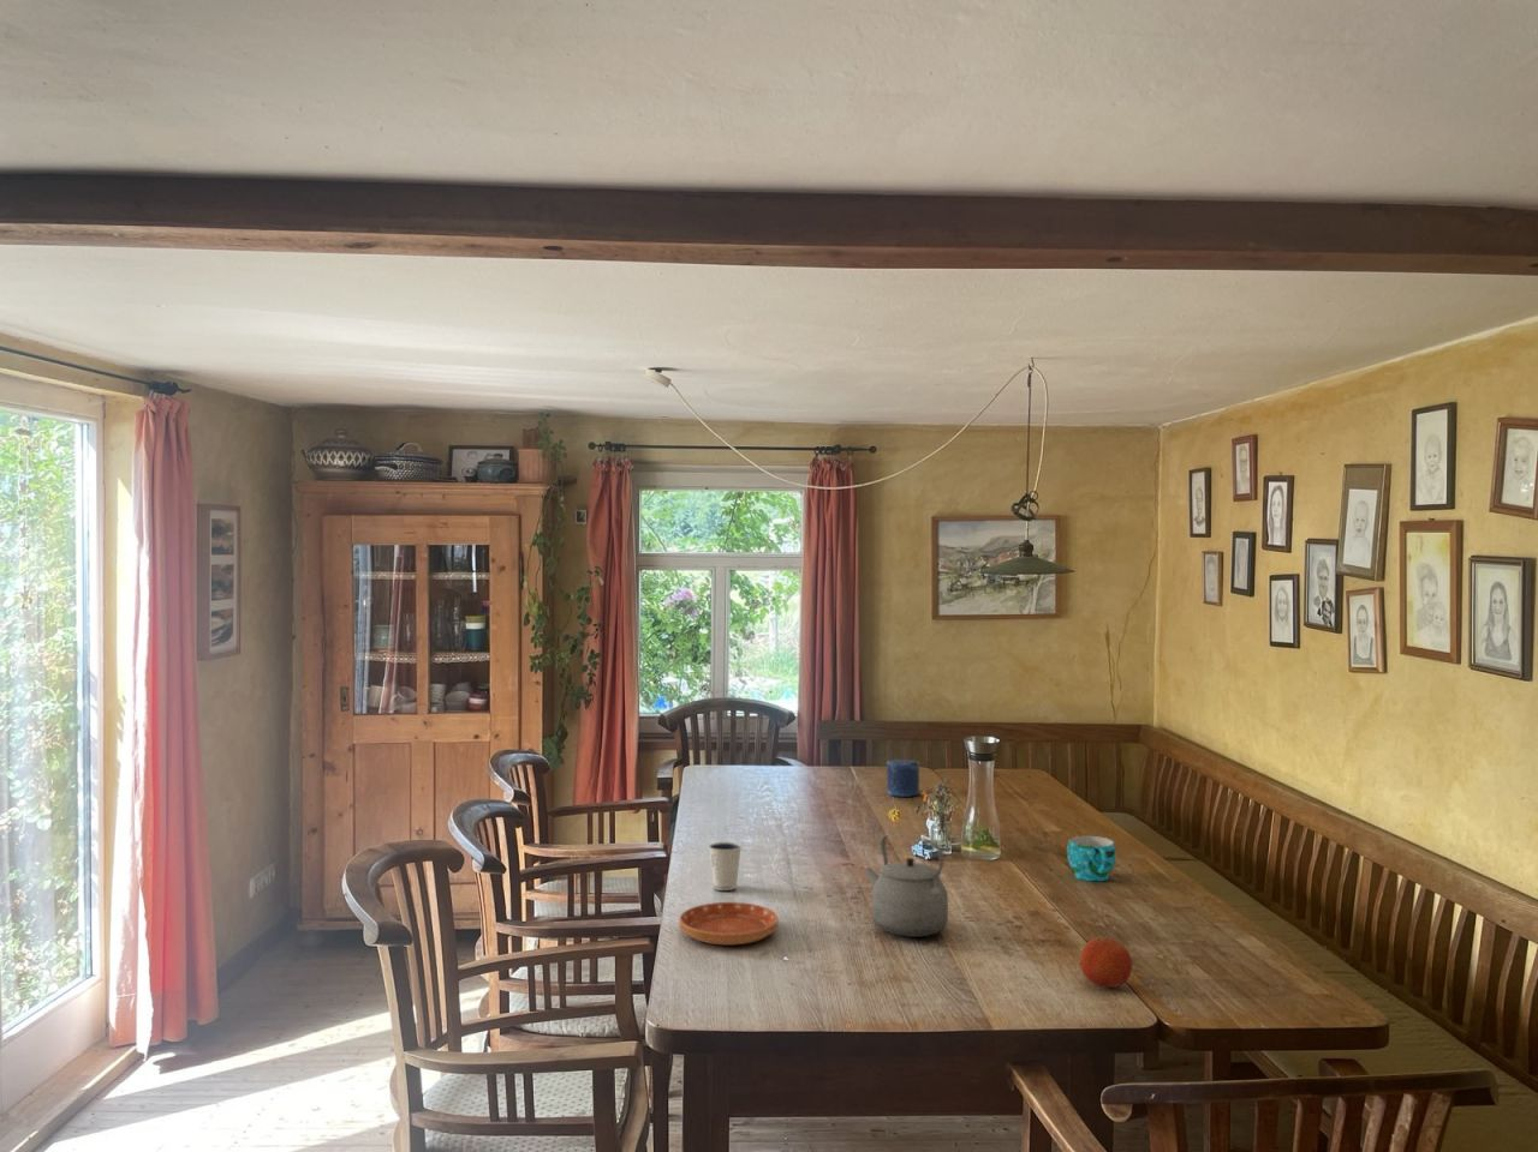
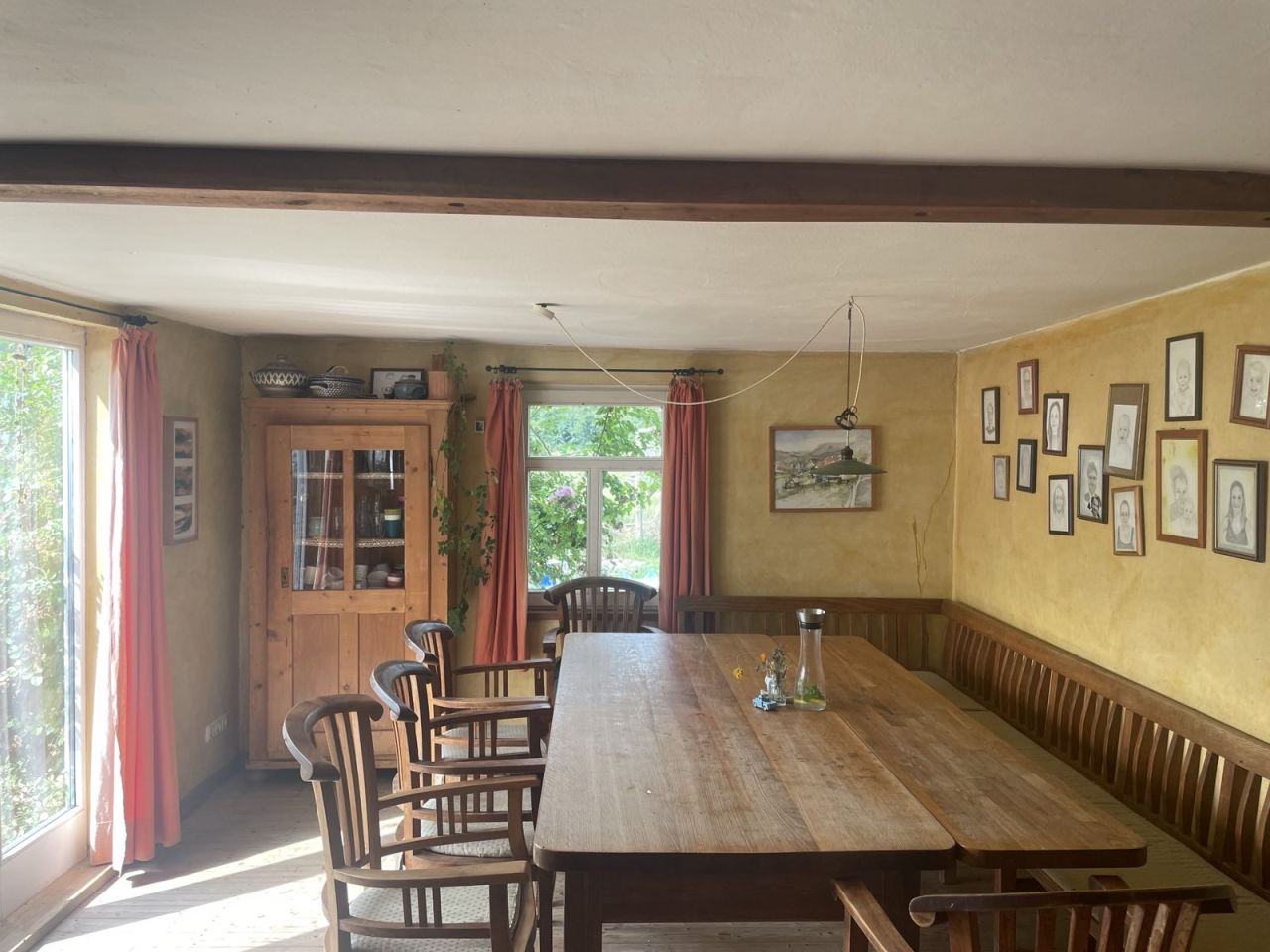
- tea kettle [861,833,949,938]
- saucer [678,902,780,945]
- cup [1066,835,1118,882]
- candle [885,759,920,797]
- dixie cup [707,841,742,892]
- fruit [1078,935,1134,989]
